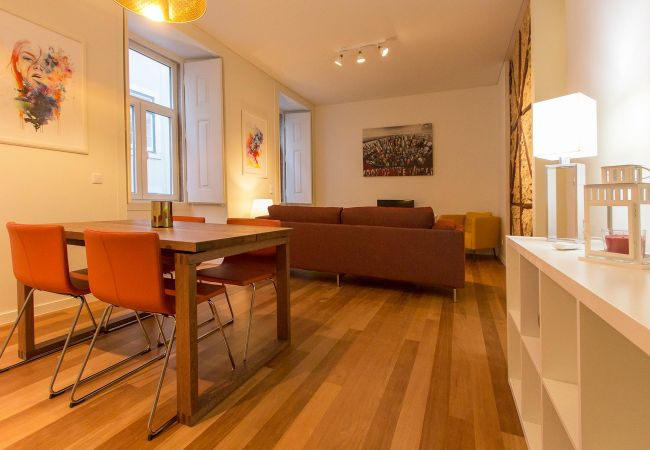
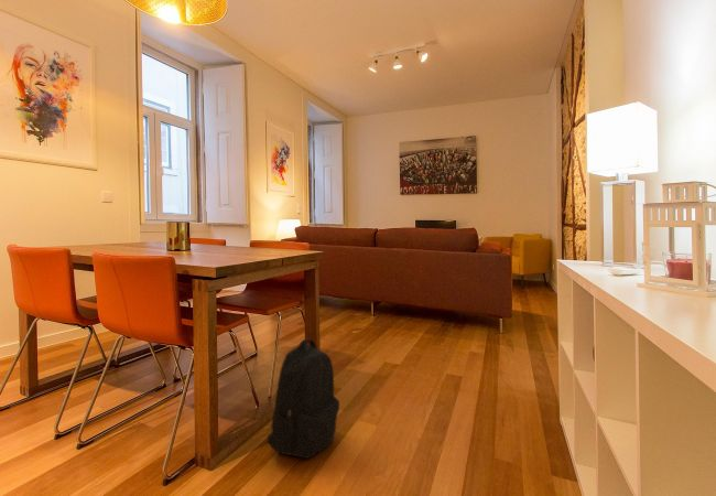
+ backpack [267,337,340,460]
